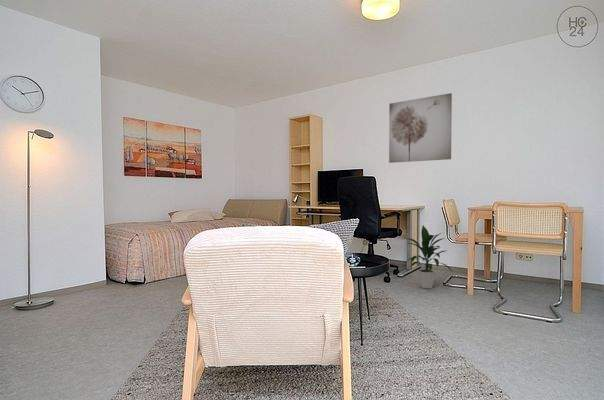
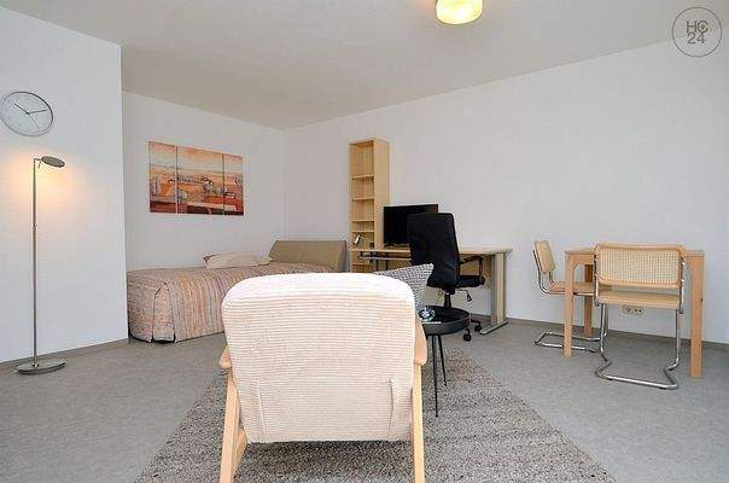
- indoor plant [404,224,454,289]
- wall art [388,92,453,164]
